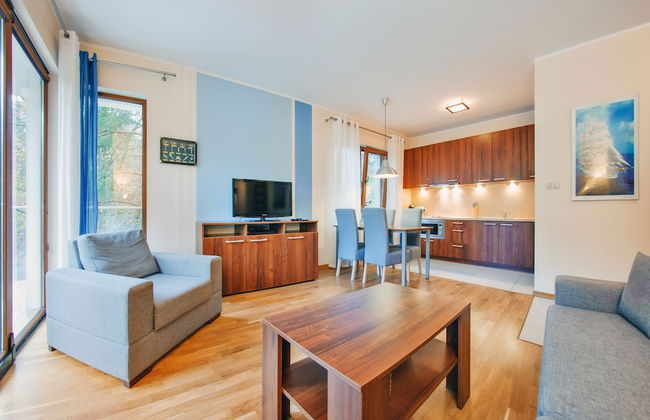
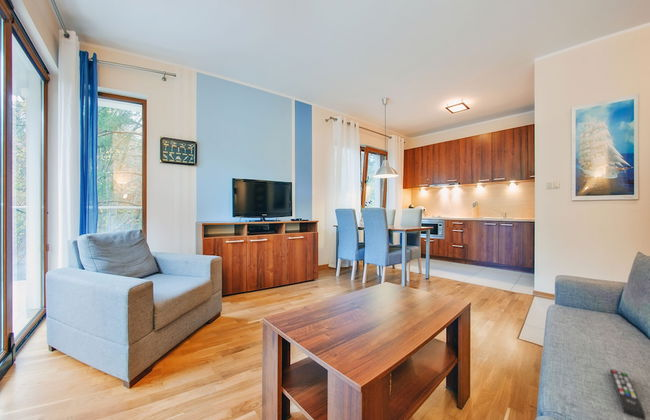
+ remote control [609,368,647,420]
